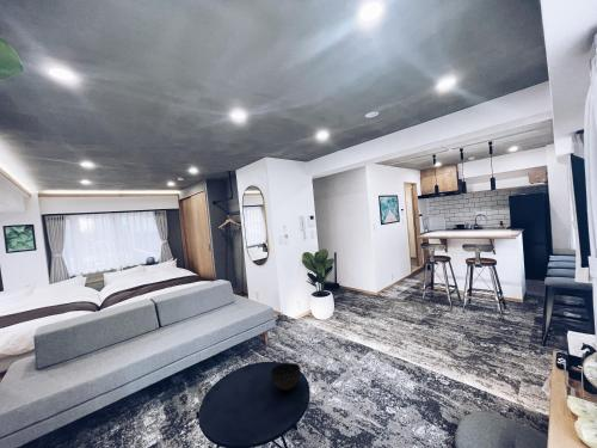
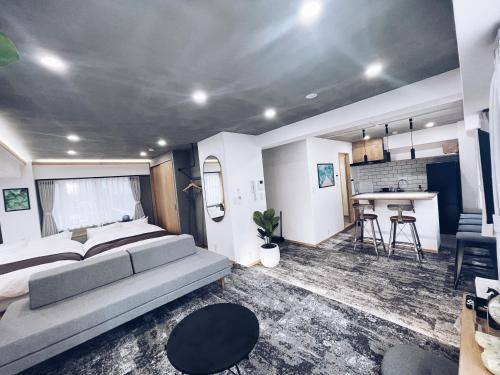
- bowl [269,362,302,391]
